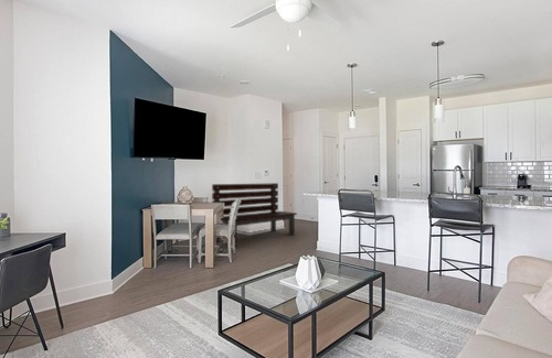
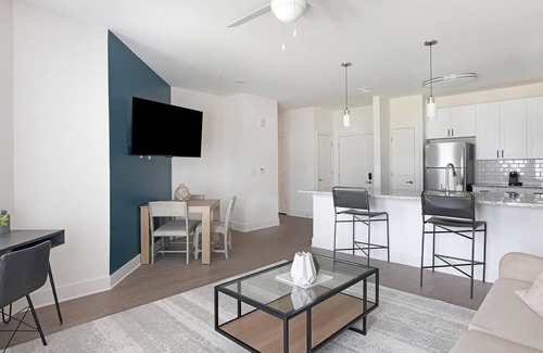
- bench [211,182,298,247]
